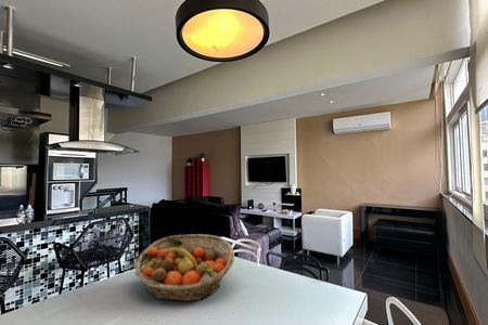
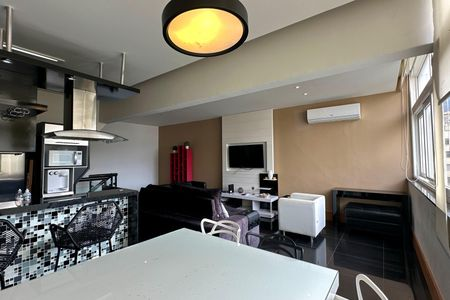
- fruit basket [133,233,235,302]
